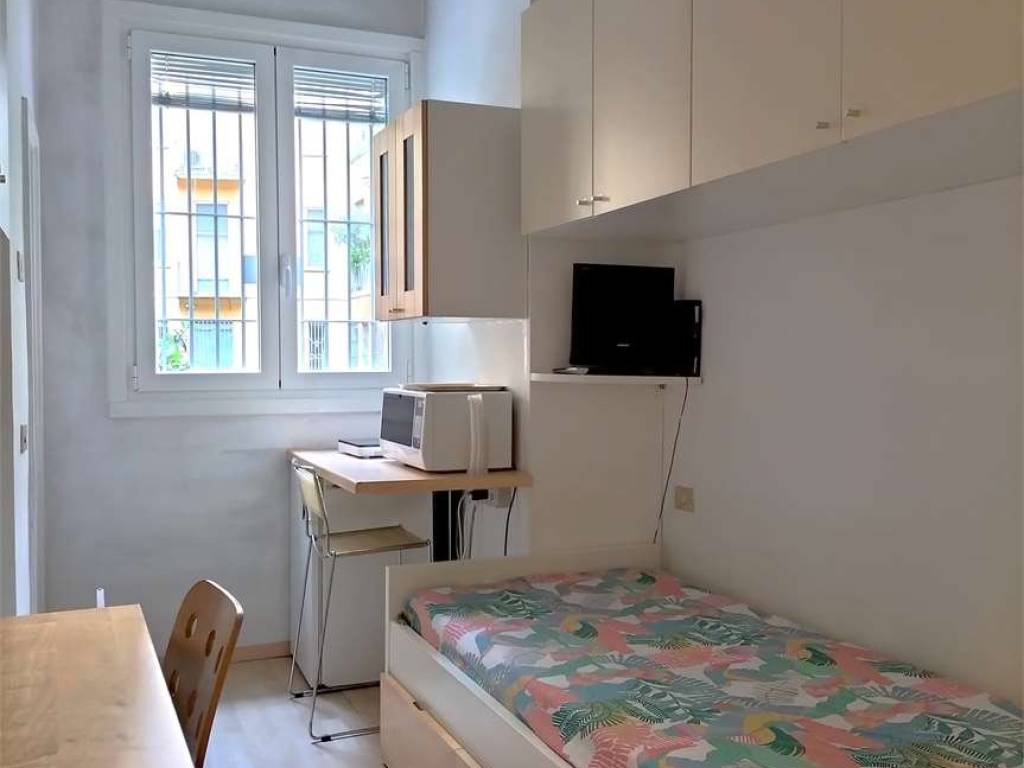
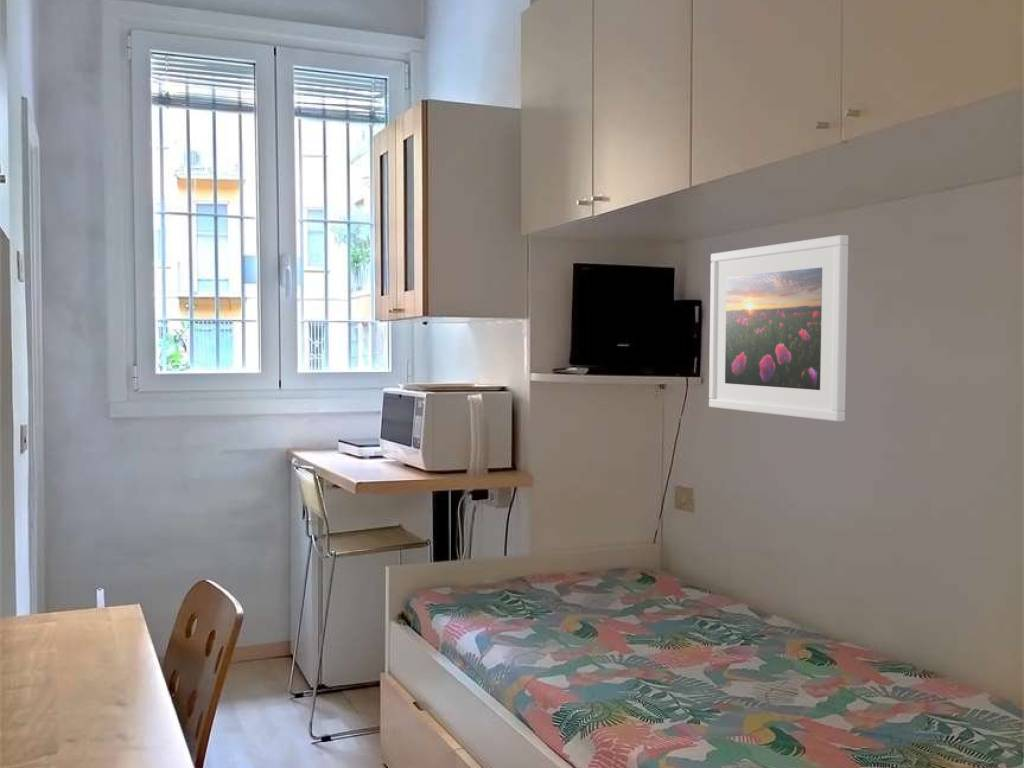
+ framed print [708,234,850,422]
